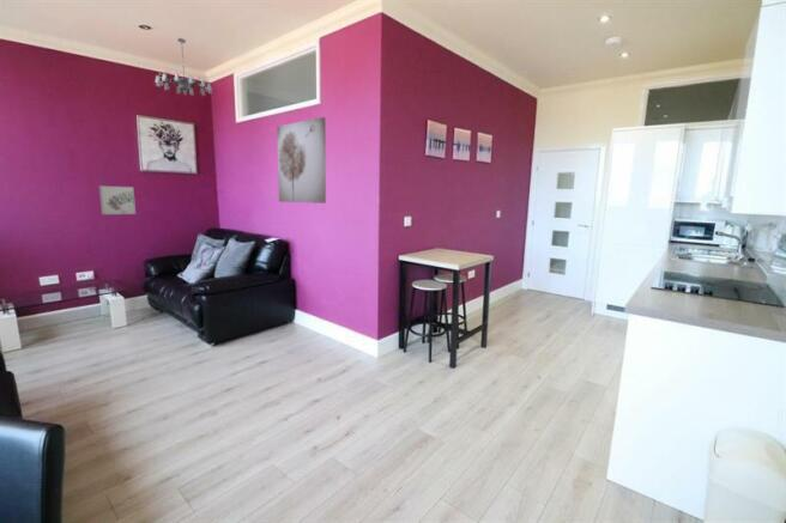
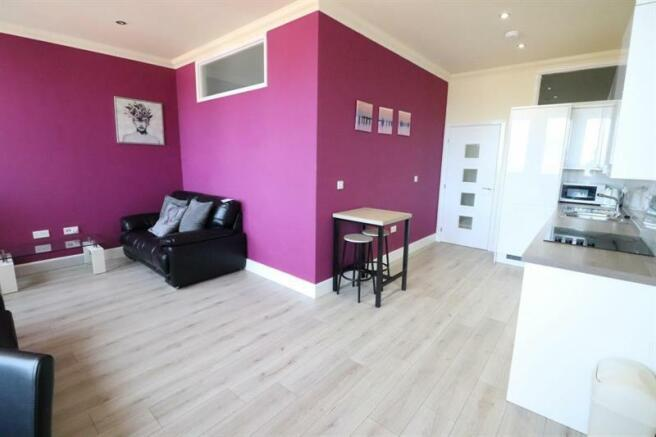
- wall art [98,184,137,215]
- chandelier [153,37,213,97]
- wall art [276,116,327,205]
